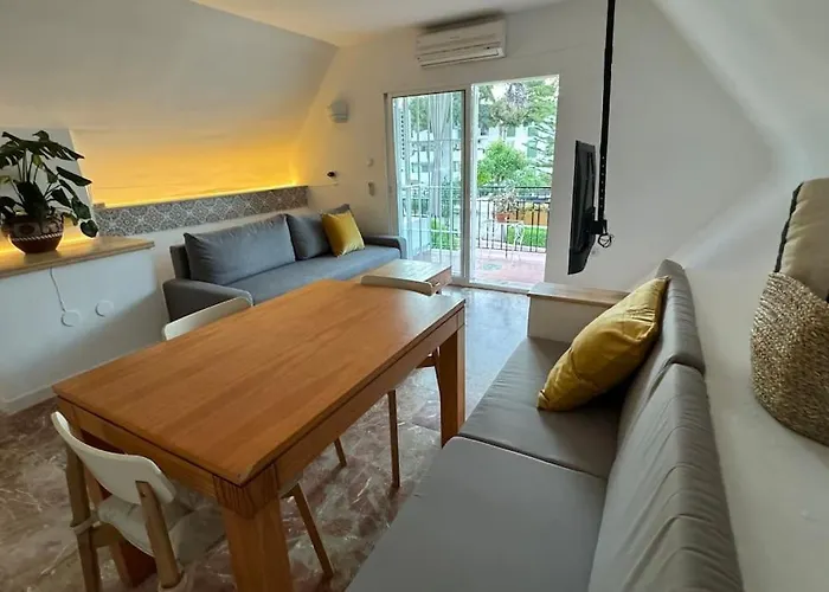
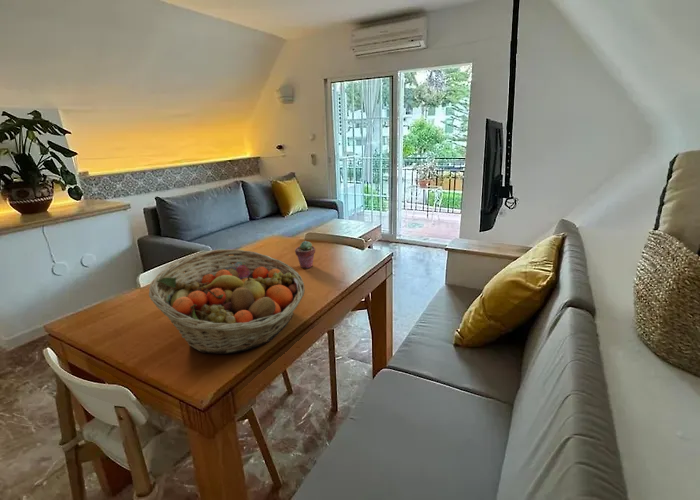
+ potted succulent [294,240,316,269]
+ fruit basket [148,248,306,355]
